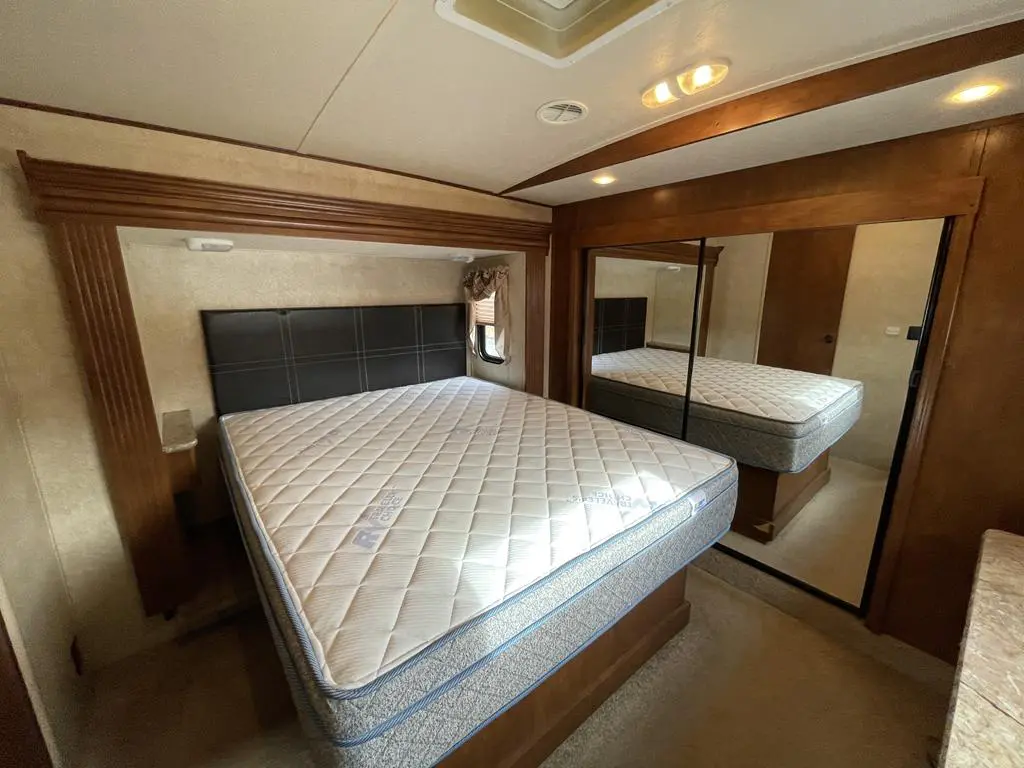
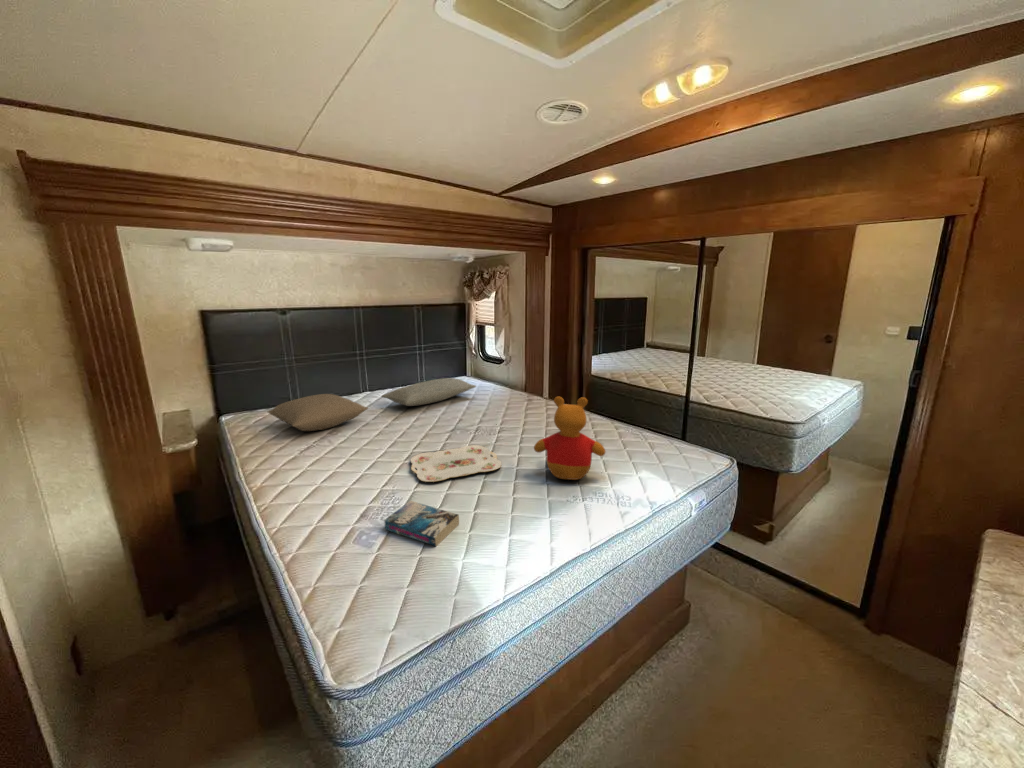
+ teddy bear [533,395,606,481]
+ pillow [267,393,369,432]
+ pillow [380,377,477,407]
+ book [384,500,460,547]
+ serving tray [410,444,502,483]
